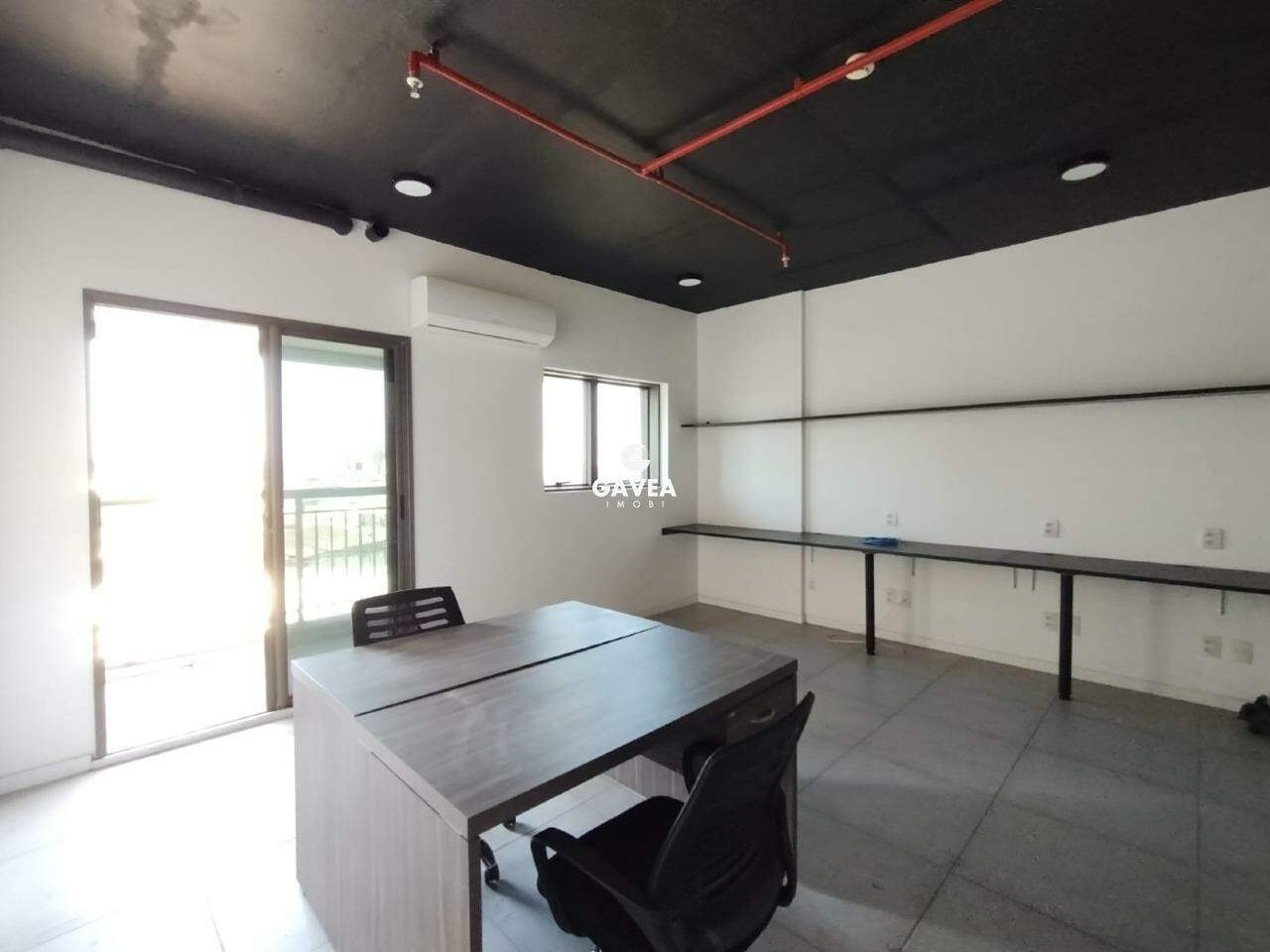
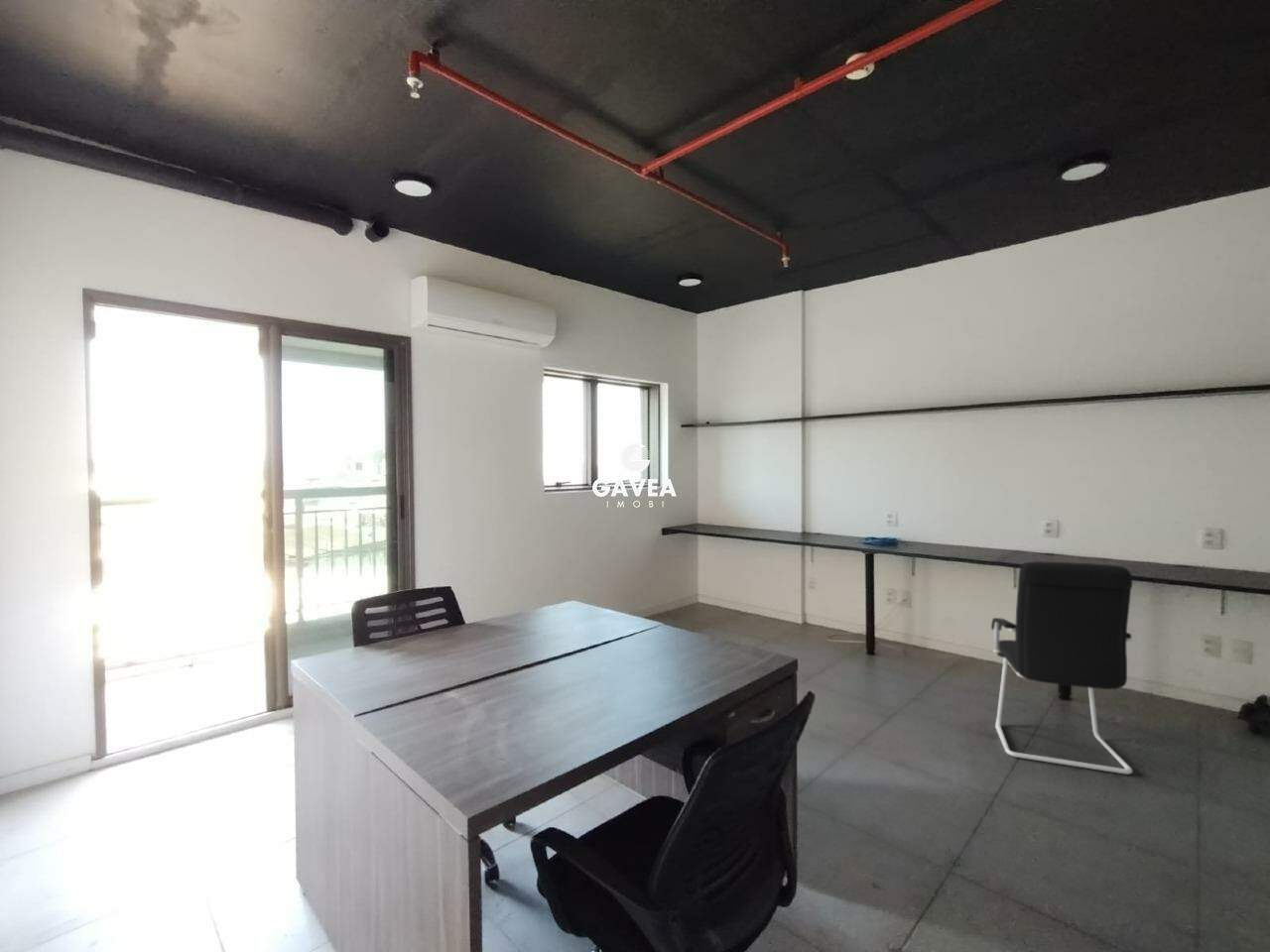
+ office chair [990,560,1133,775]
